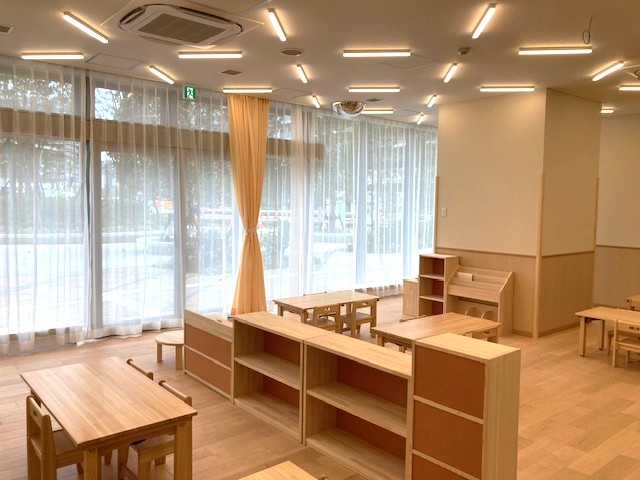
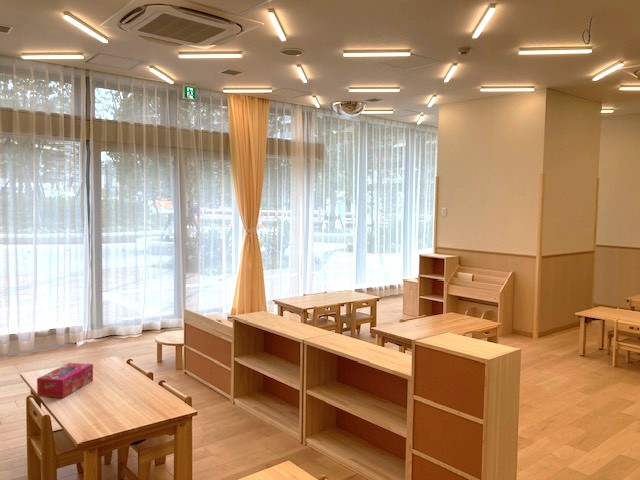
+ tissue box [36,362,94,399]
